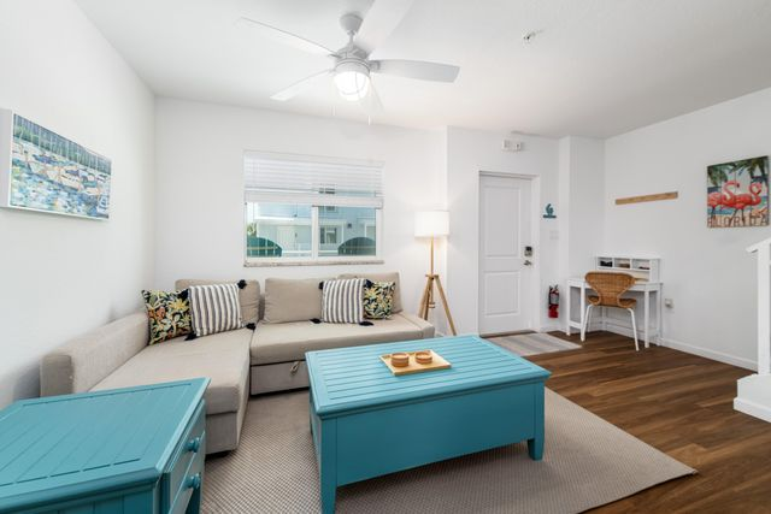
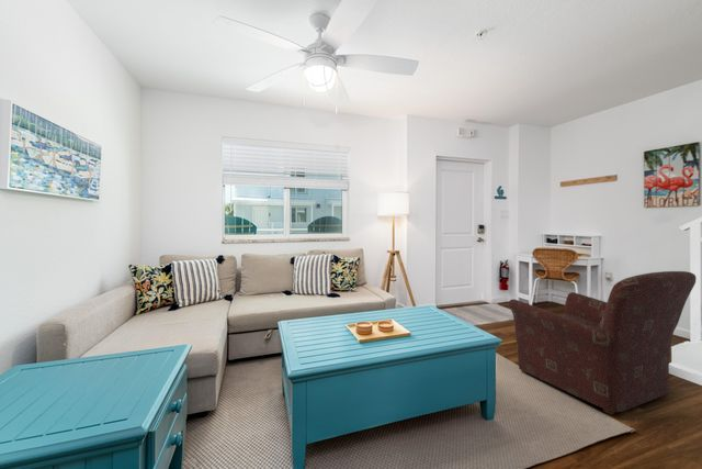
+ armchair [508,270,698,415]
